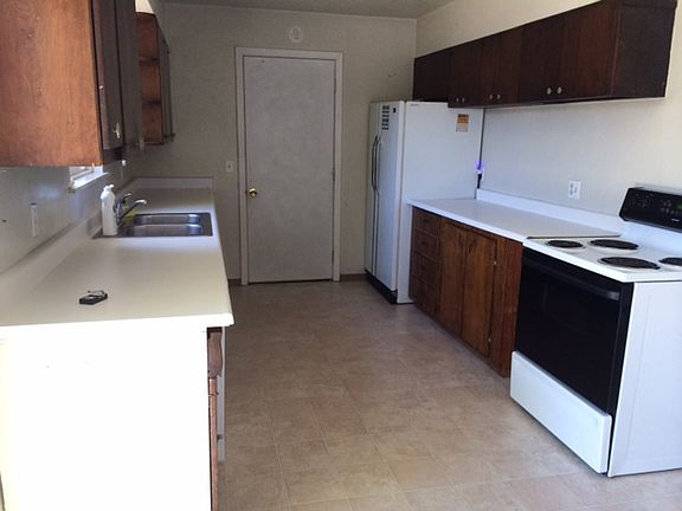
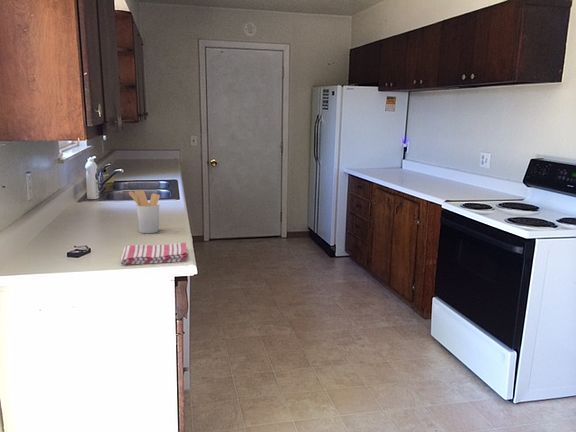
+ utensil holder [128,189,161,234]
+ dish towel [120,242,190,266]
